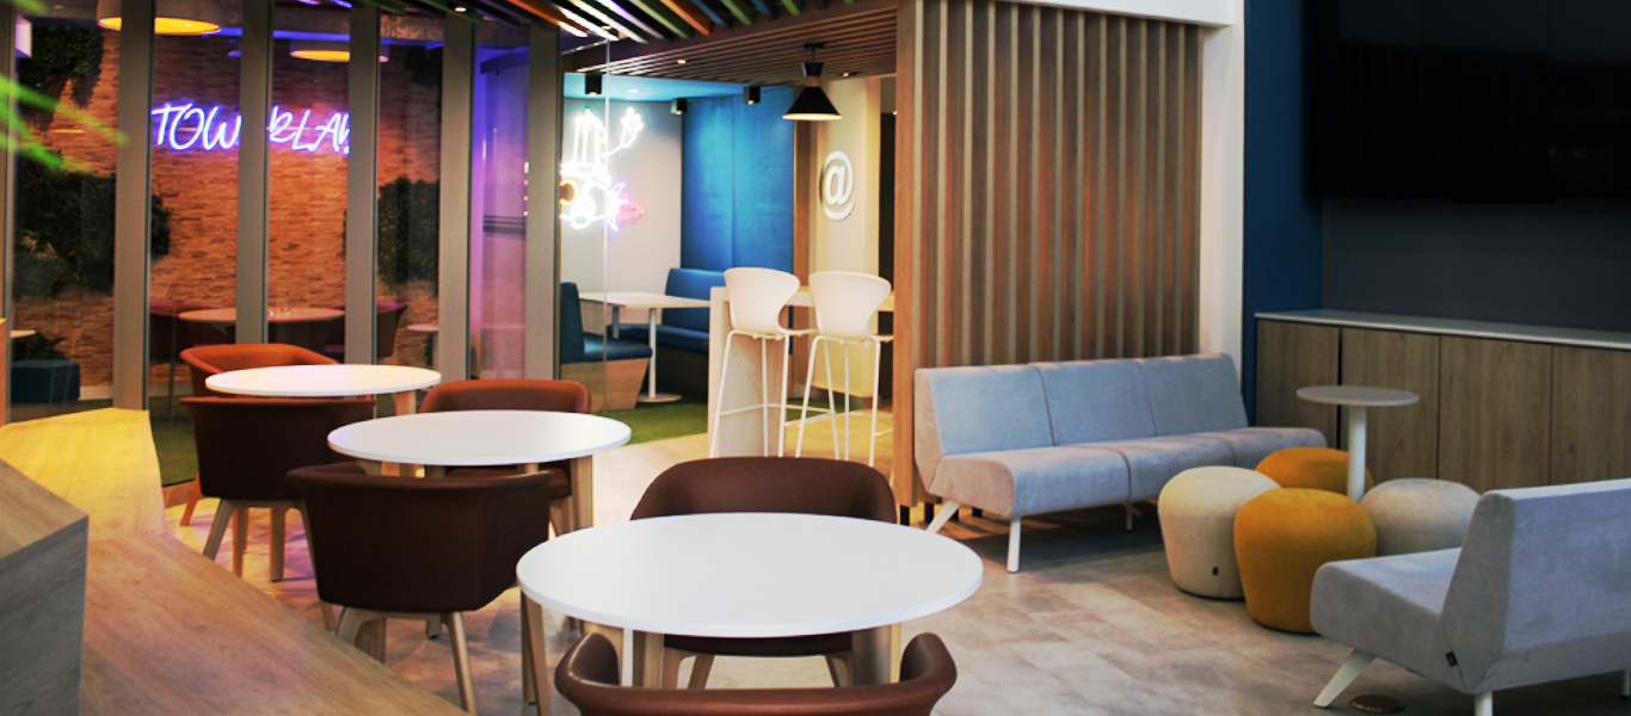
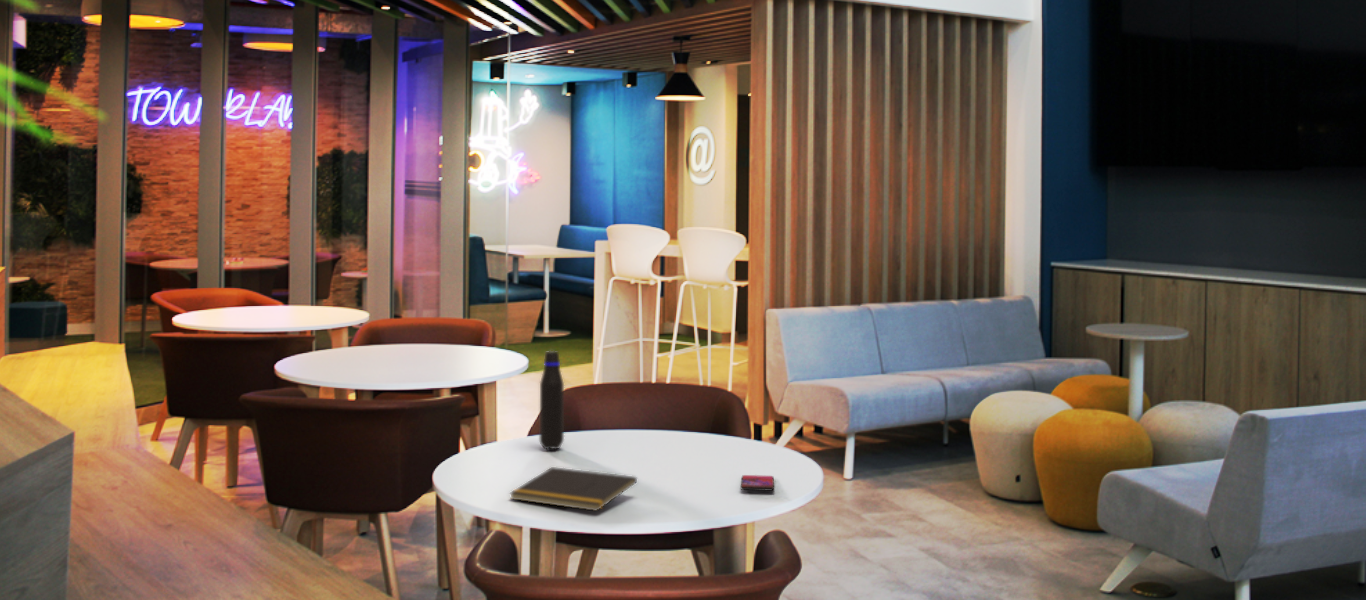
+ smartphone [740,474,775,492]
+ notepad [508,466,638,512]
+ water bottle [539,350,565,451]
